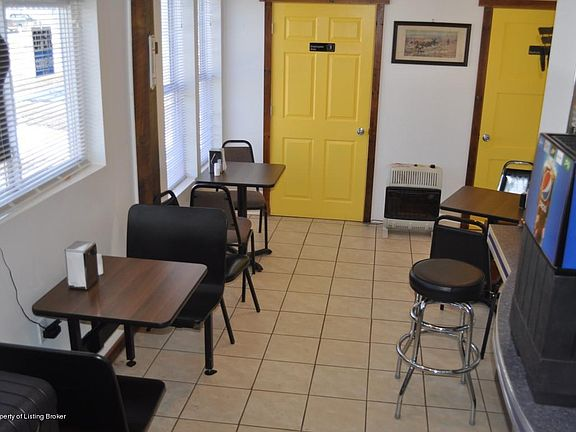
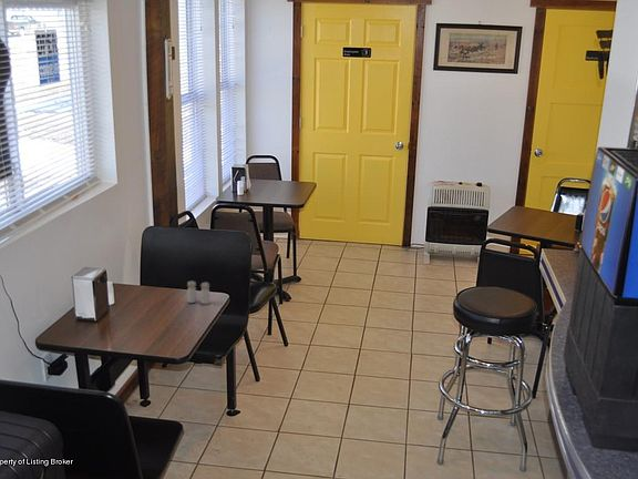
+ salt and pepper shaker [186,281,212,305]
